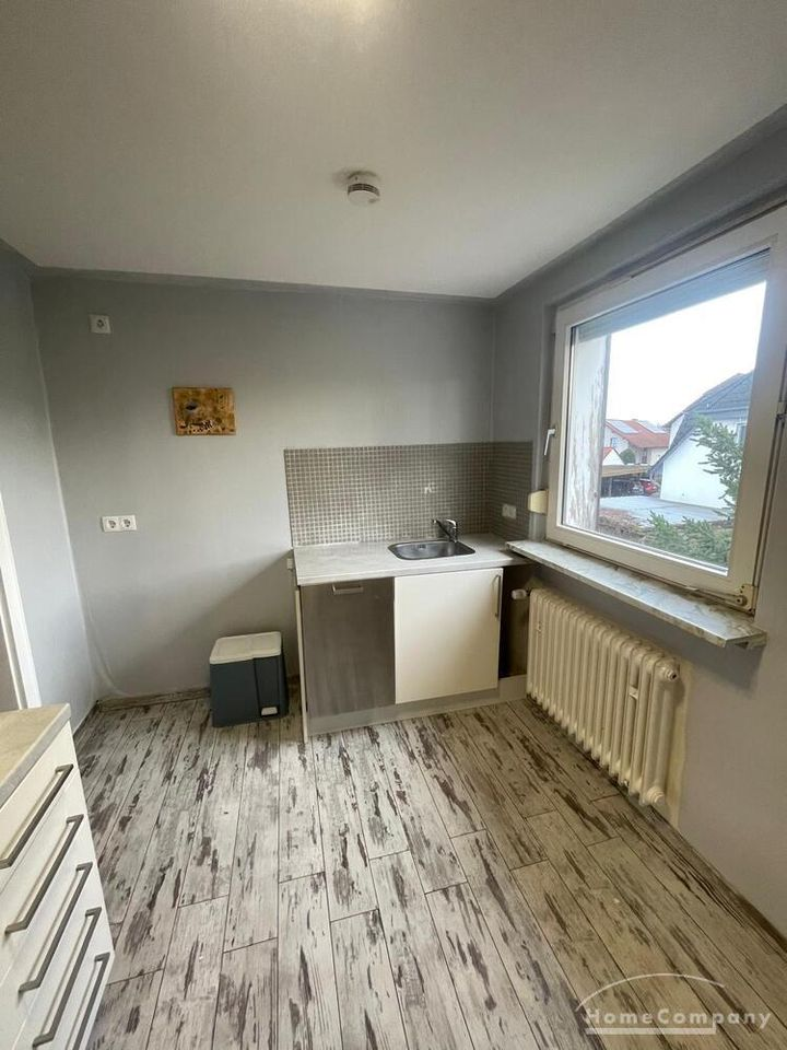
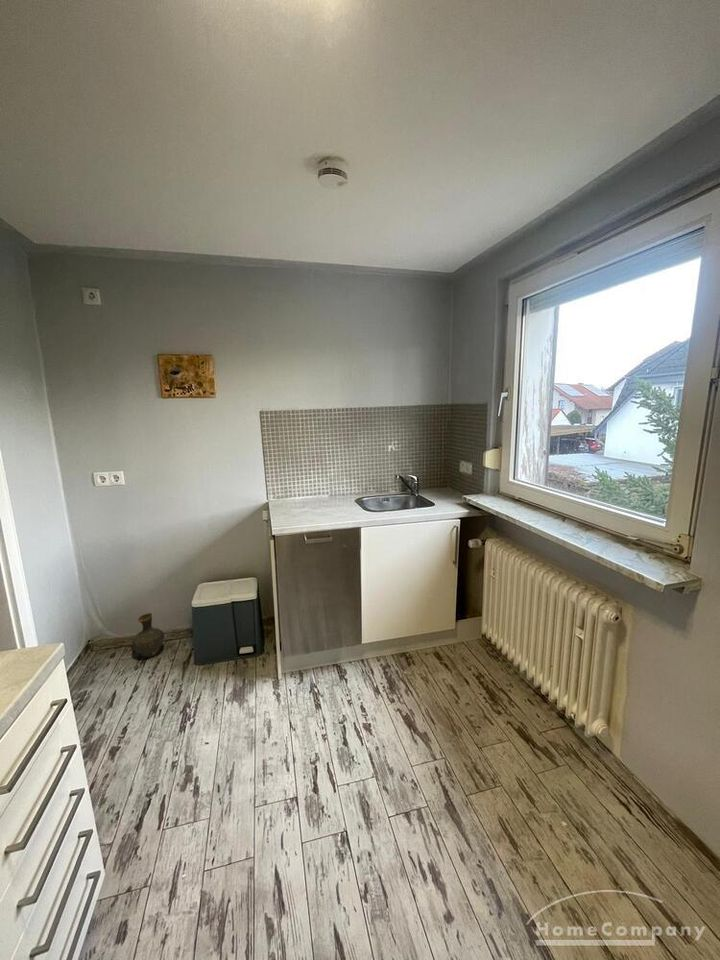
+ ceramic jug [131,612,165,658]
